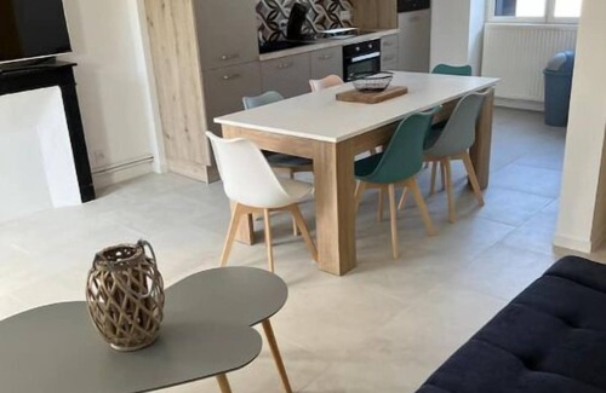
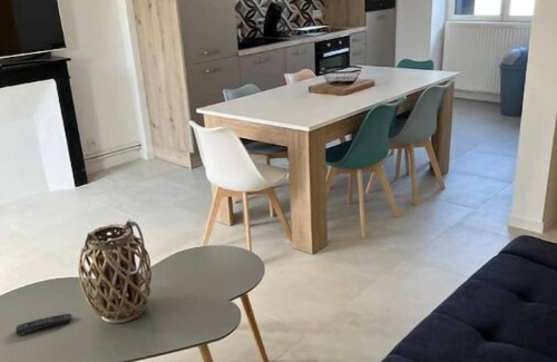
+ remote control [14,313,76,336]
